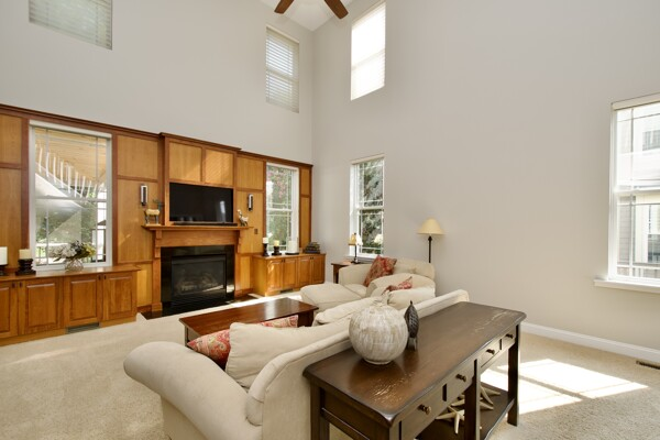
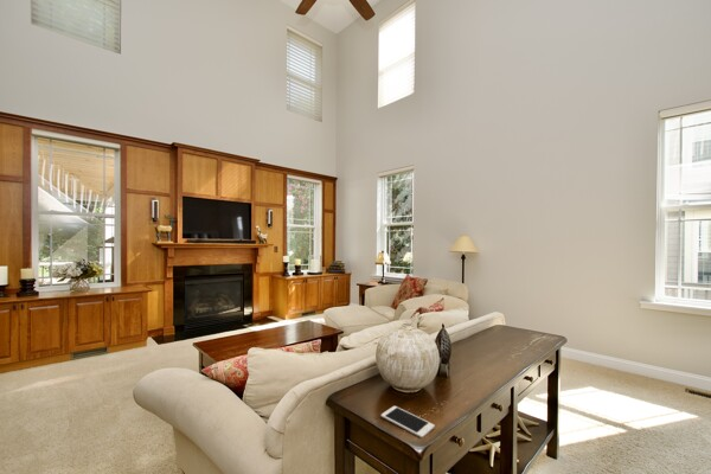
+ cell phone [380,405,436,438]
